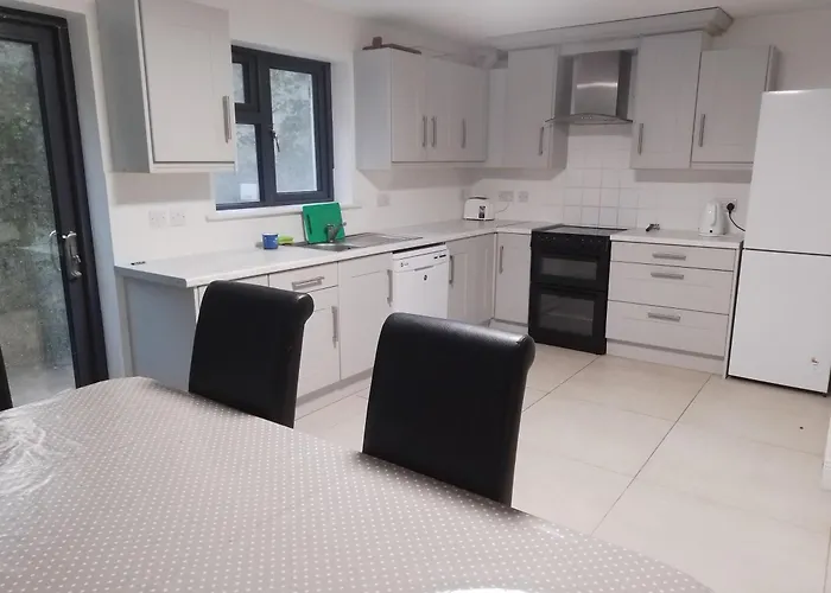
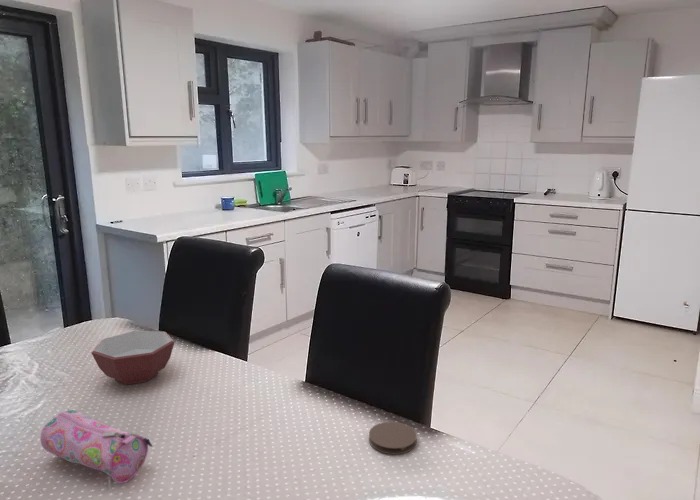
+ coaster [368,421,418,455]
+ pencil case [39,409,153,484]
+ bowl [90,330,175,385]
